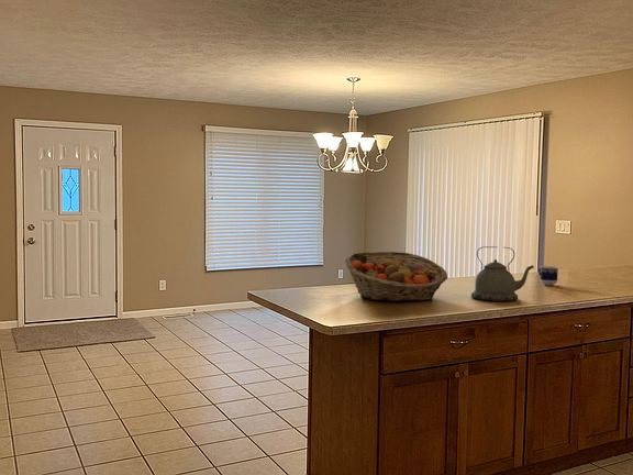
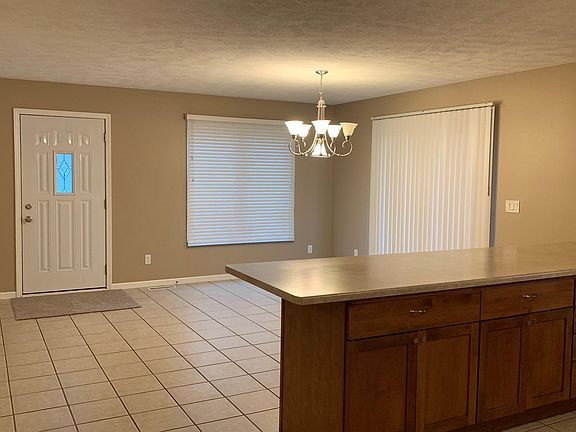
- fruit basket [344,251,448,302]
- cup [537,265,559,286]
- kettle [470,245,535,302]
